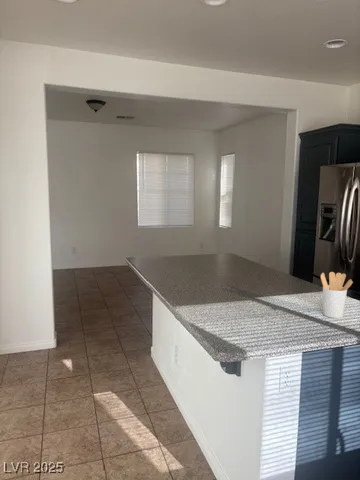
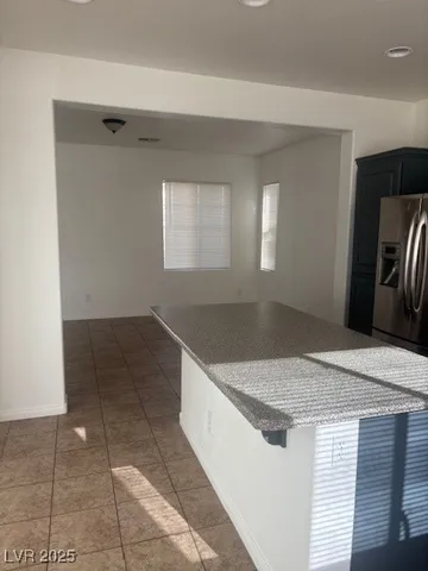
- utensil holder [320,271,354,319]
